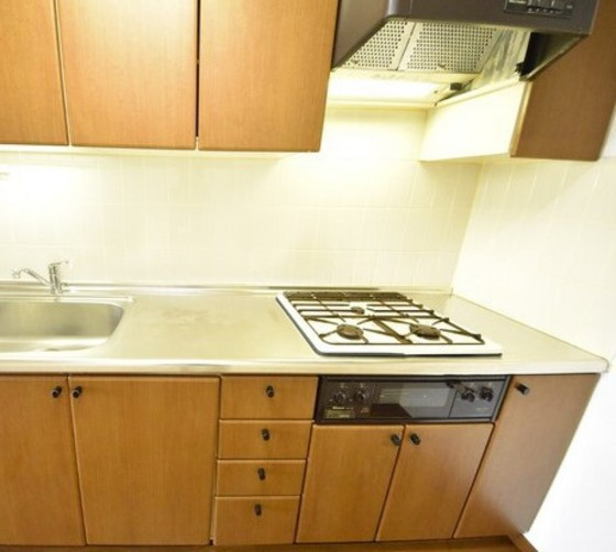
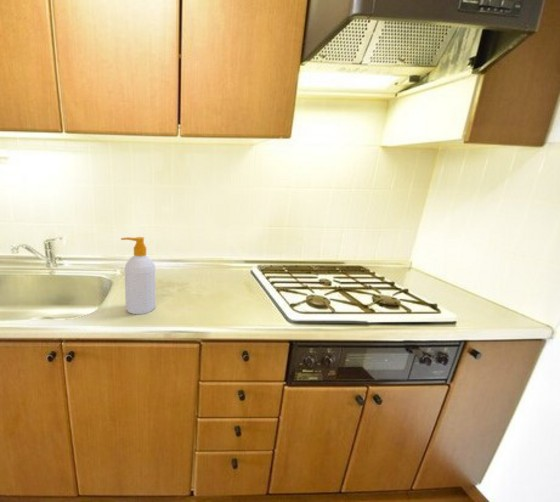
+ soap bottle [120,236,156,315]
